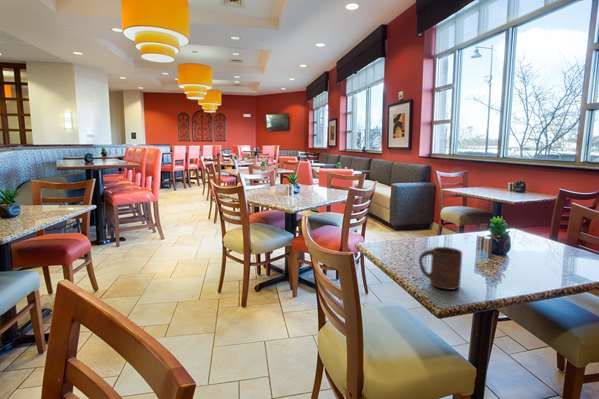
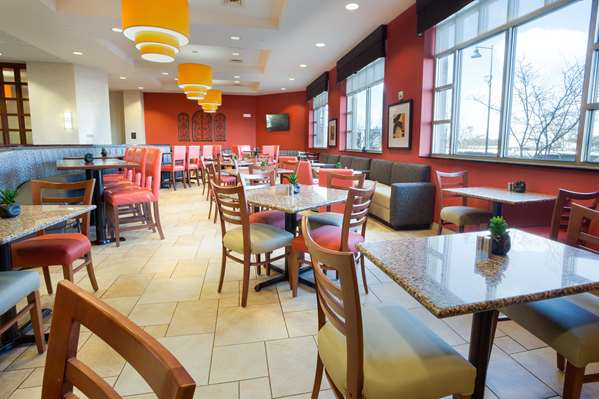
- cup [418,246,463,291]
